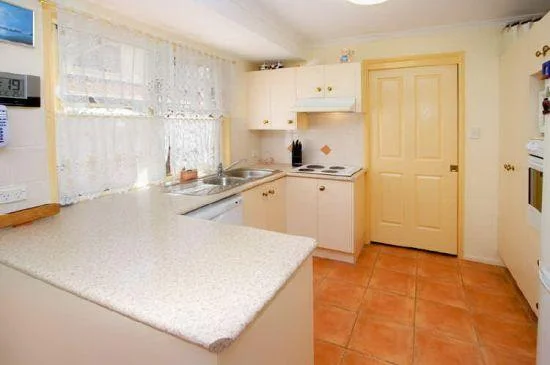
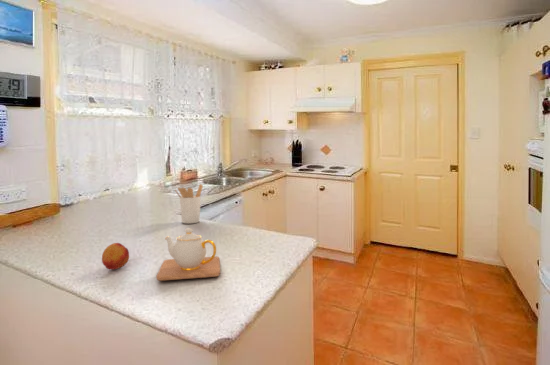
+ utensil holder [174,183,204,225]
+ teapot [155,227,221,282]
+ fruit [101,242,130,271]
